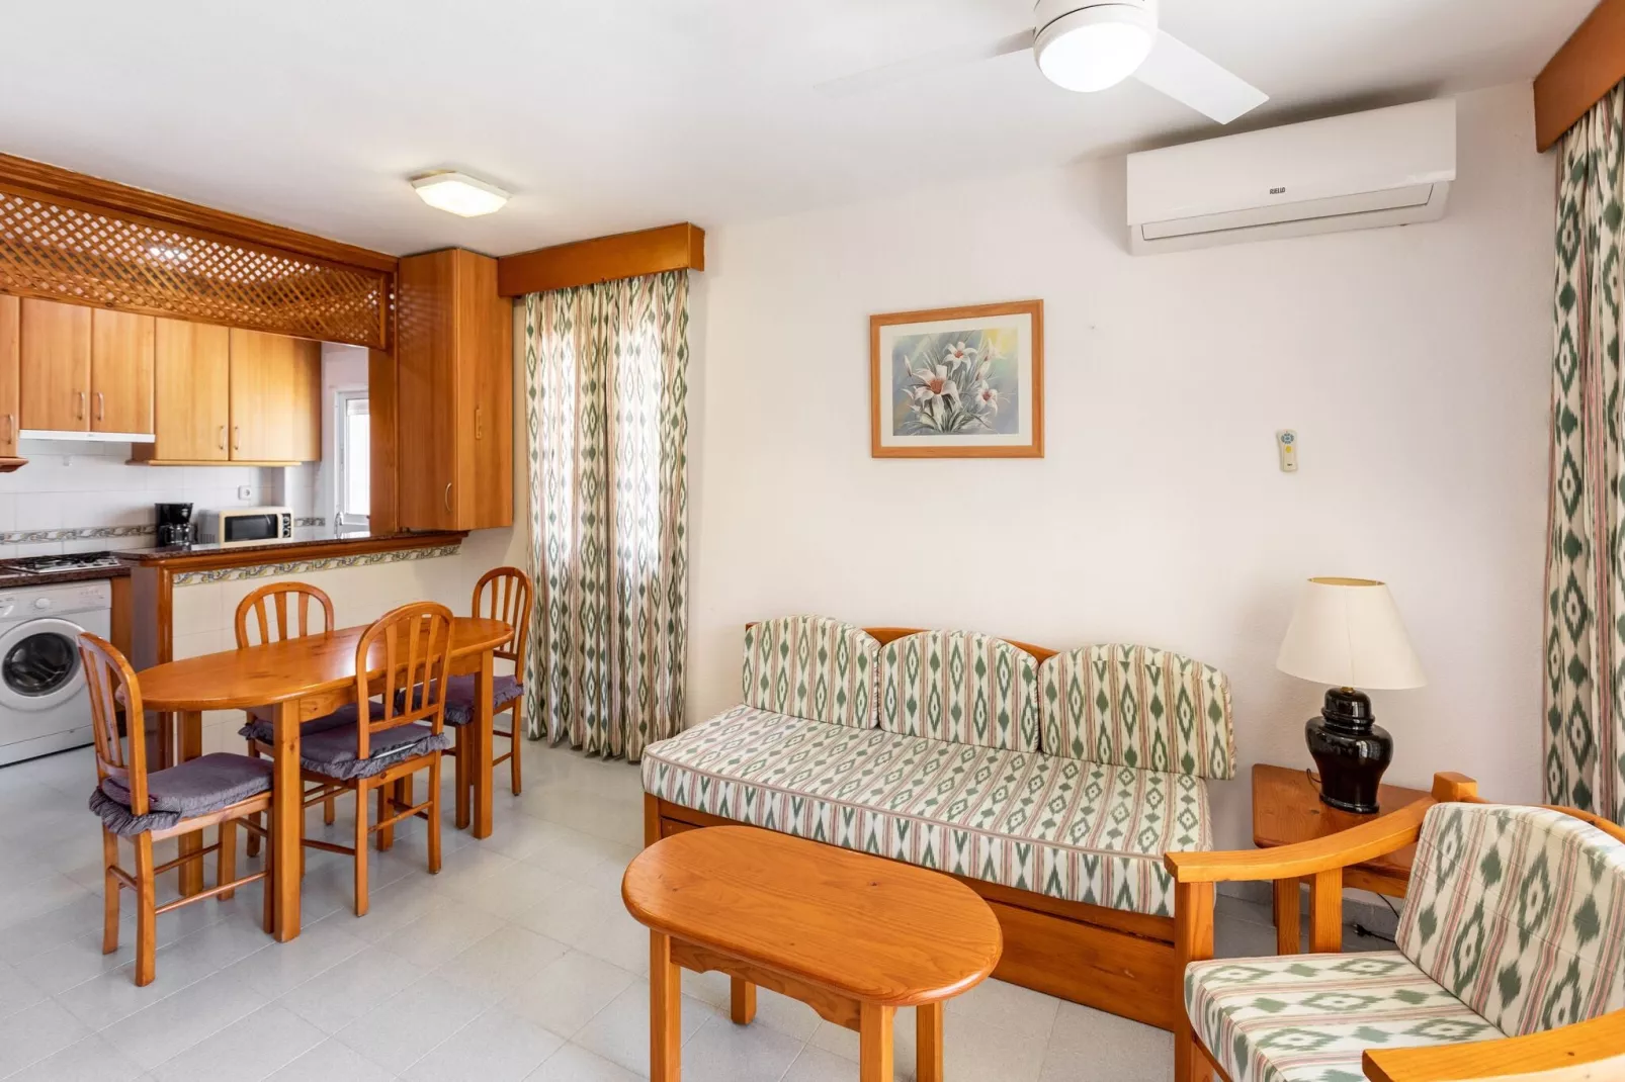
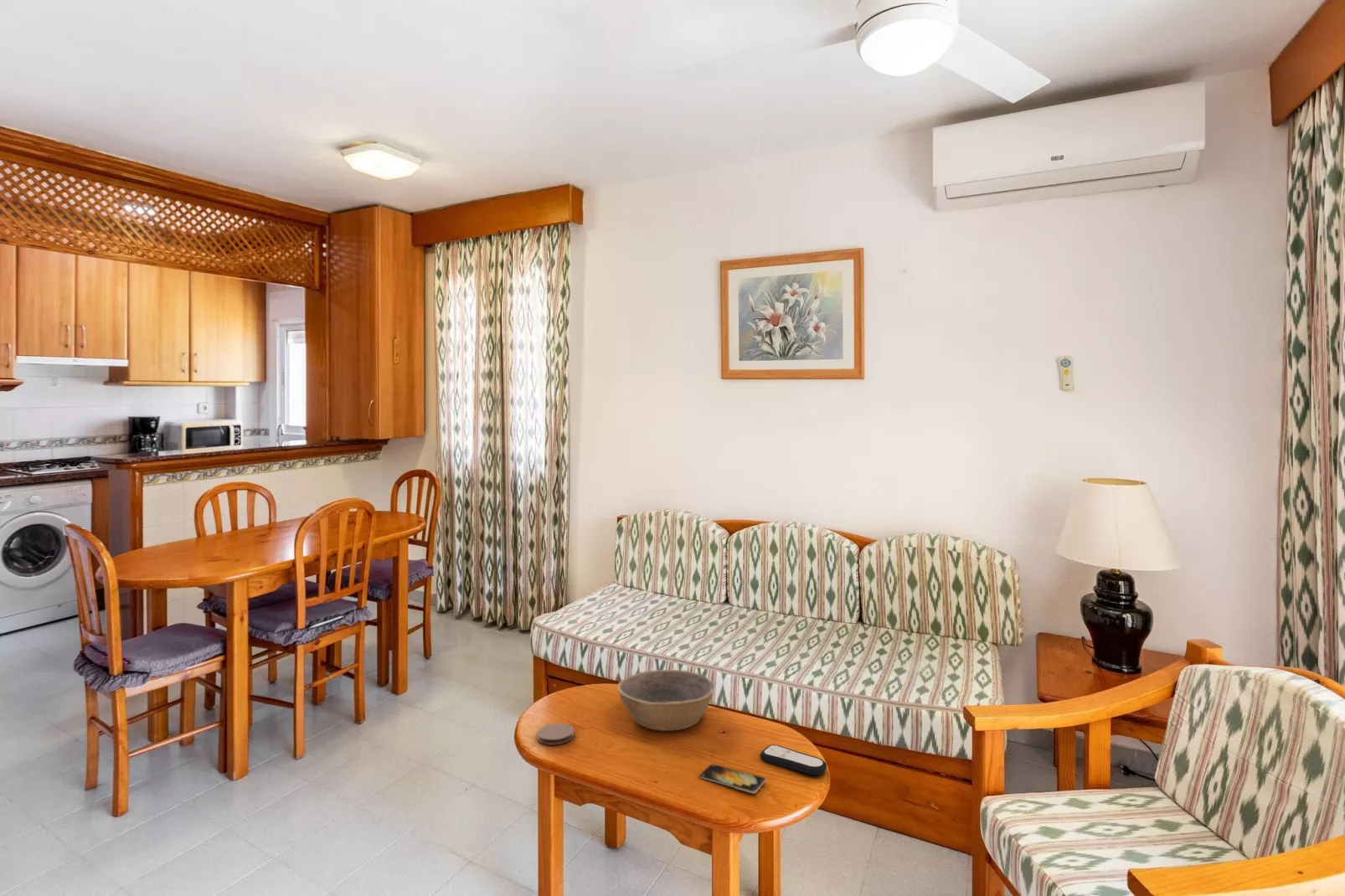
+ bowl [616,669,715,731]
+ smartphone [698,764,766,795]
+ remote control [760,744,827,776]
+ coaster [536,723,575,745]
